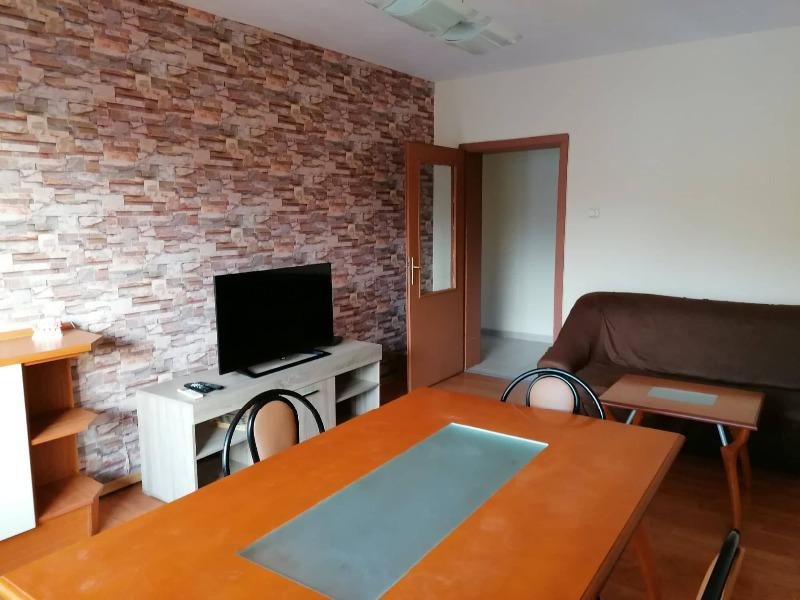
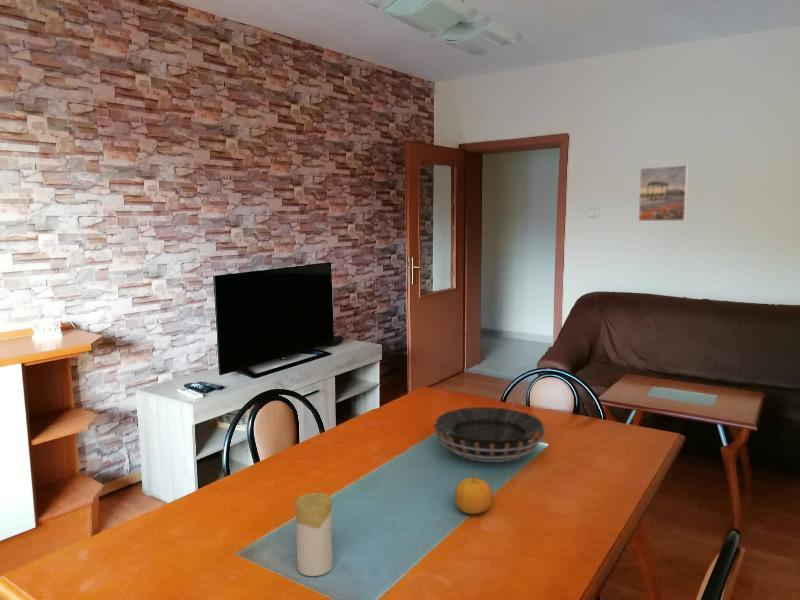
+ fruit [454,472,493,515]
+ candle [295,492,334,577]
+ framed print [638,164,689,222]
+ decorative bowl [432,406,546,463]
